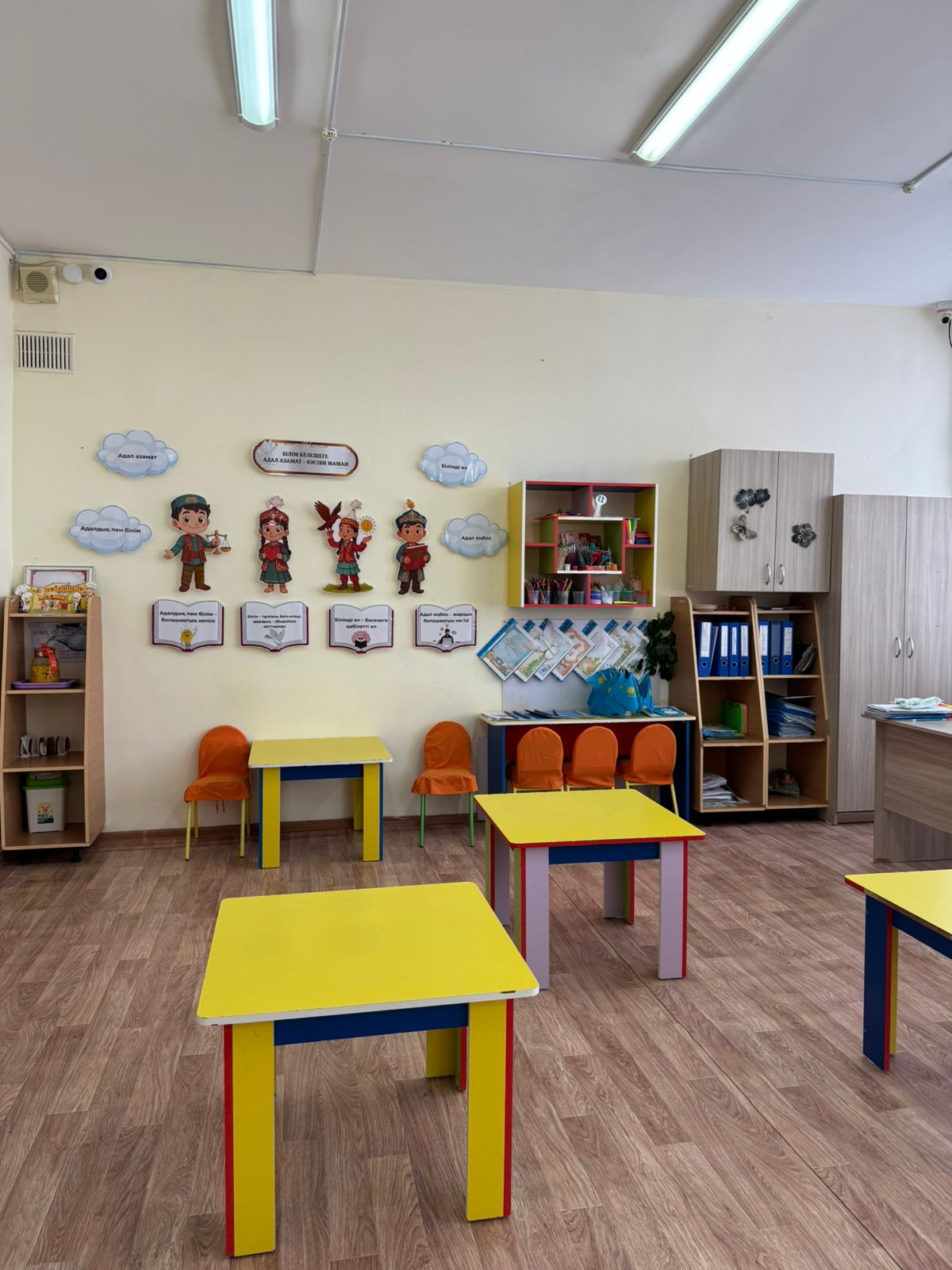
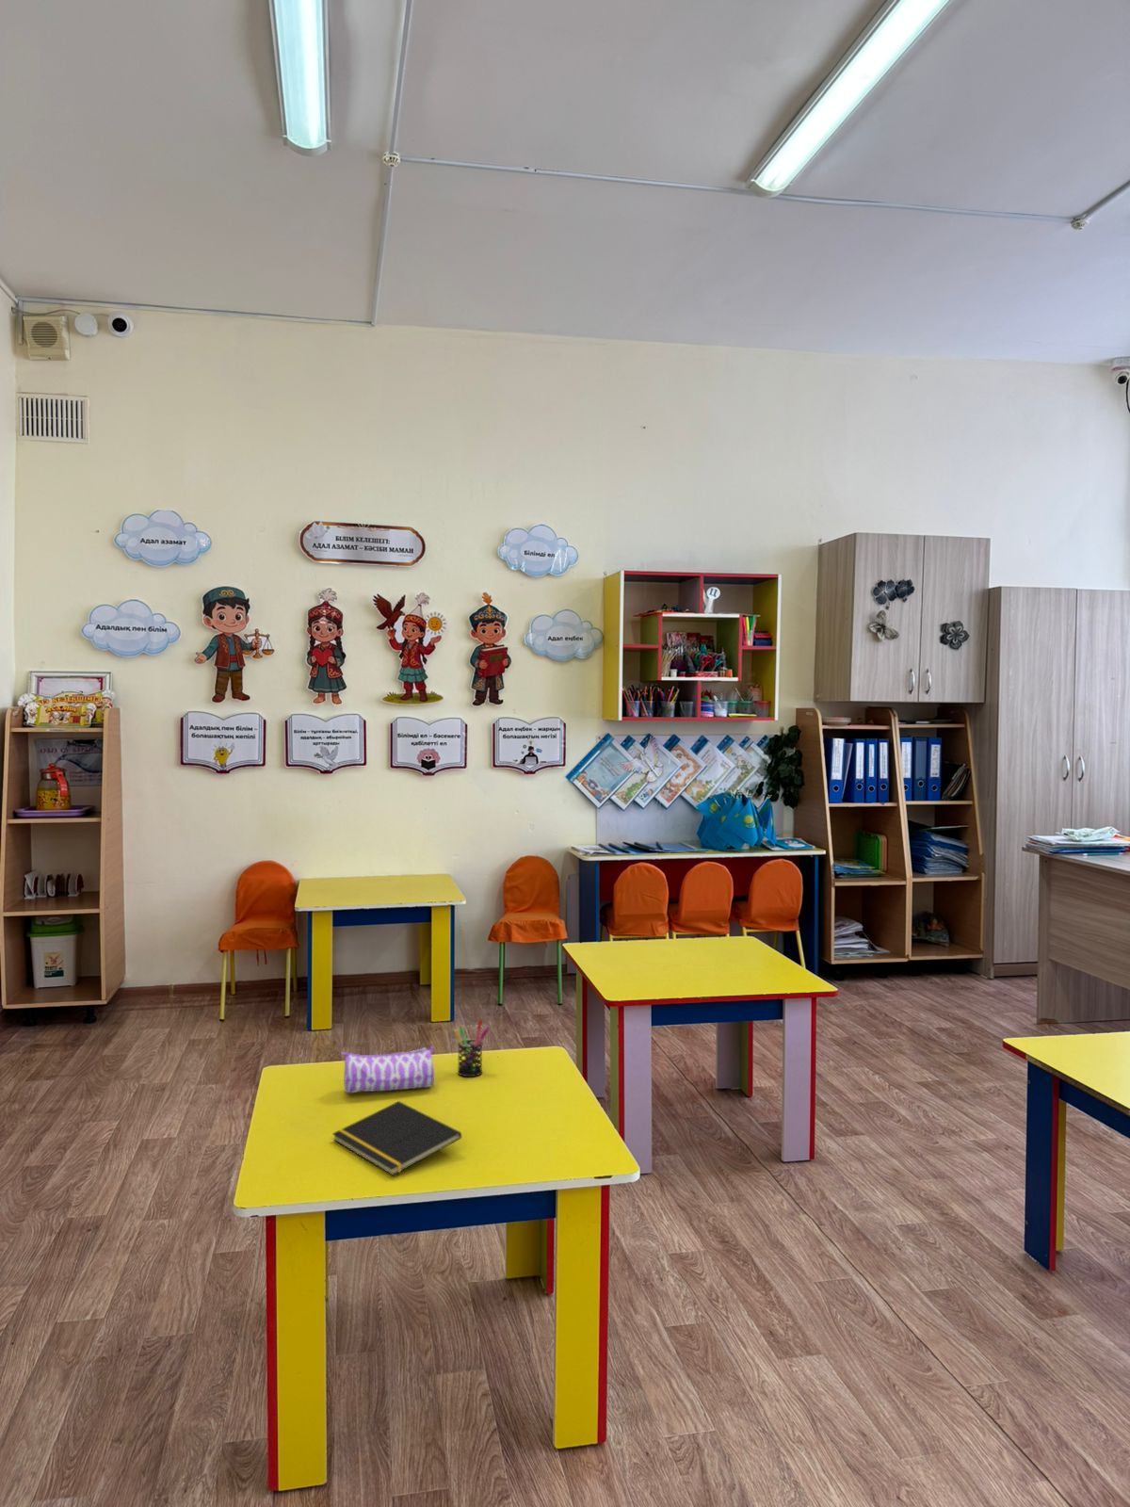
+ pen holder [453,1019,490,1077]
+ pencil case [339,1045,436,1094]
+ notepad [331,1100,463,1176]
